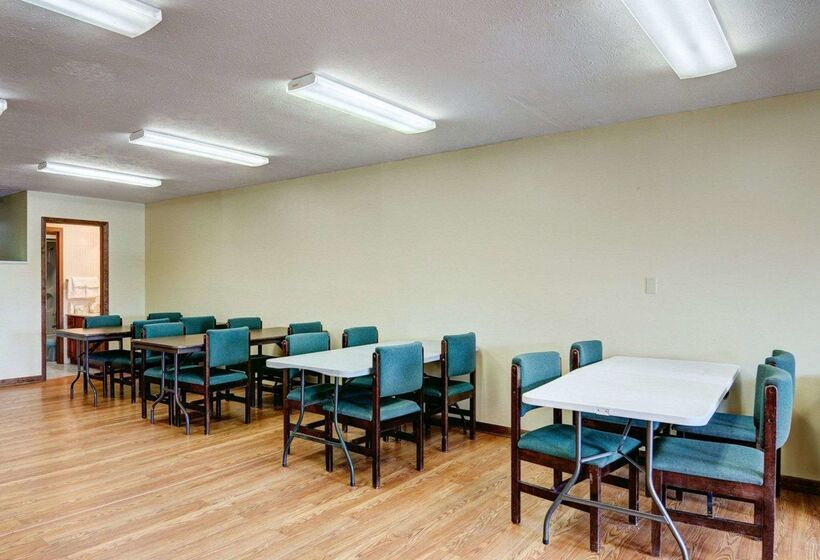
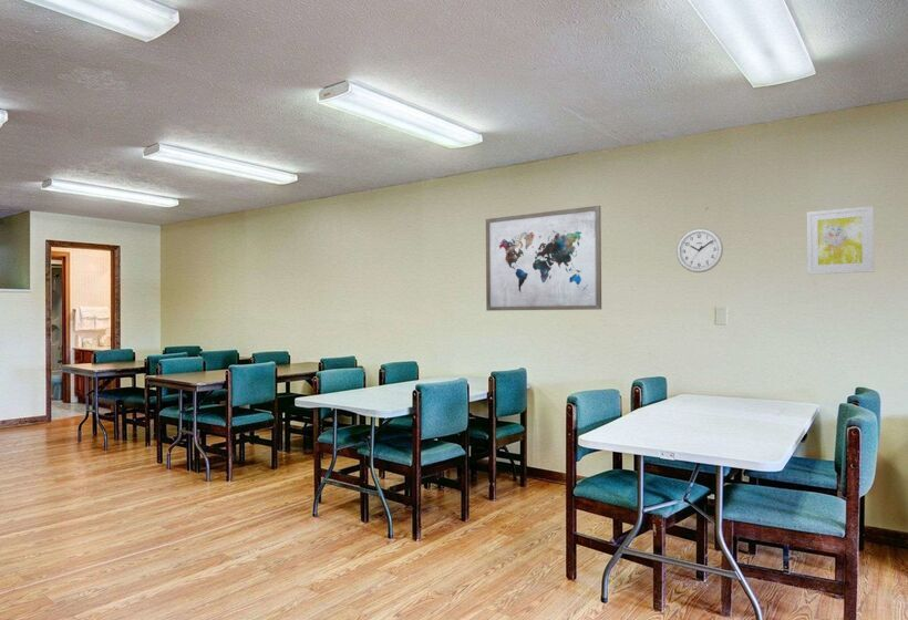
+ wall art [485,205,602,312]
+ wall art [806,205,875,276]
+ wall clock [675,227,724,273]
